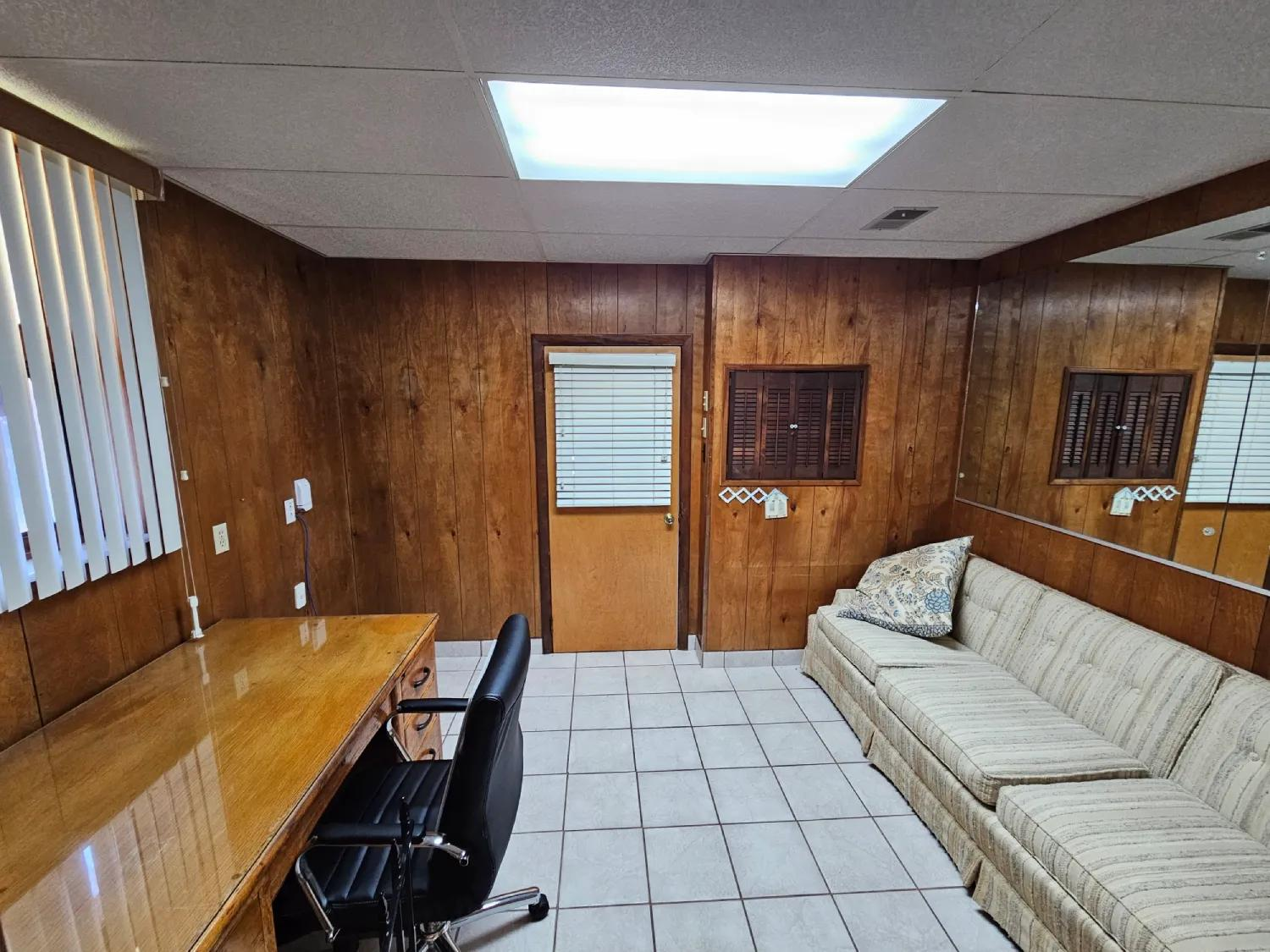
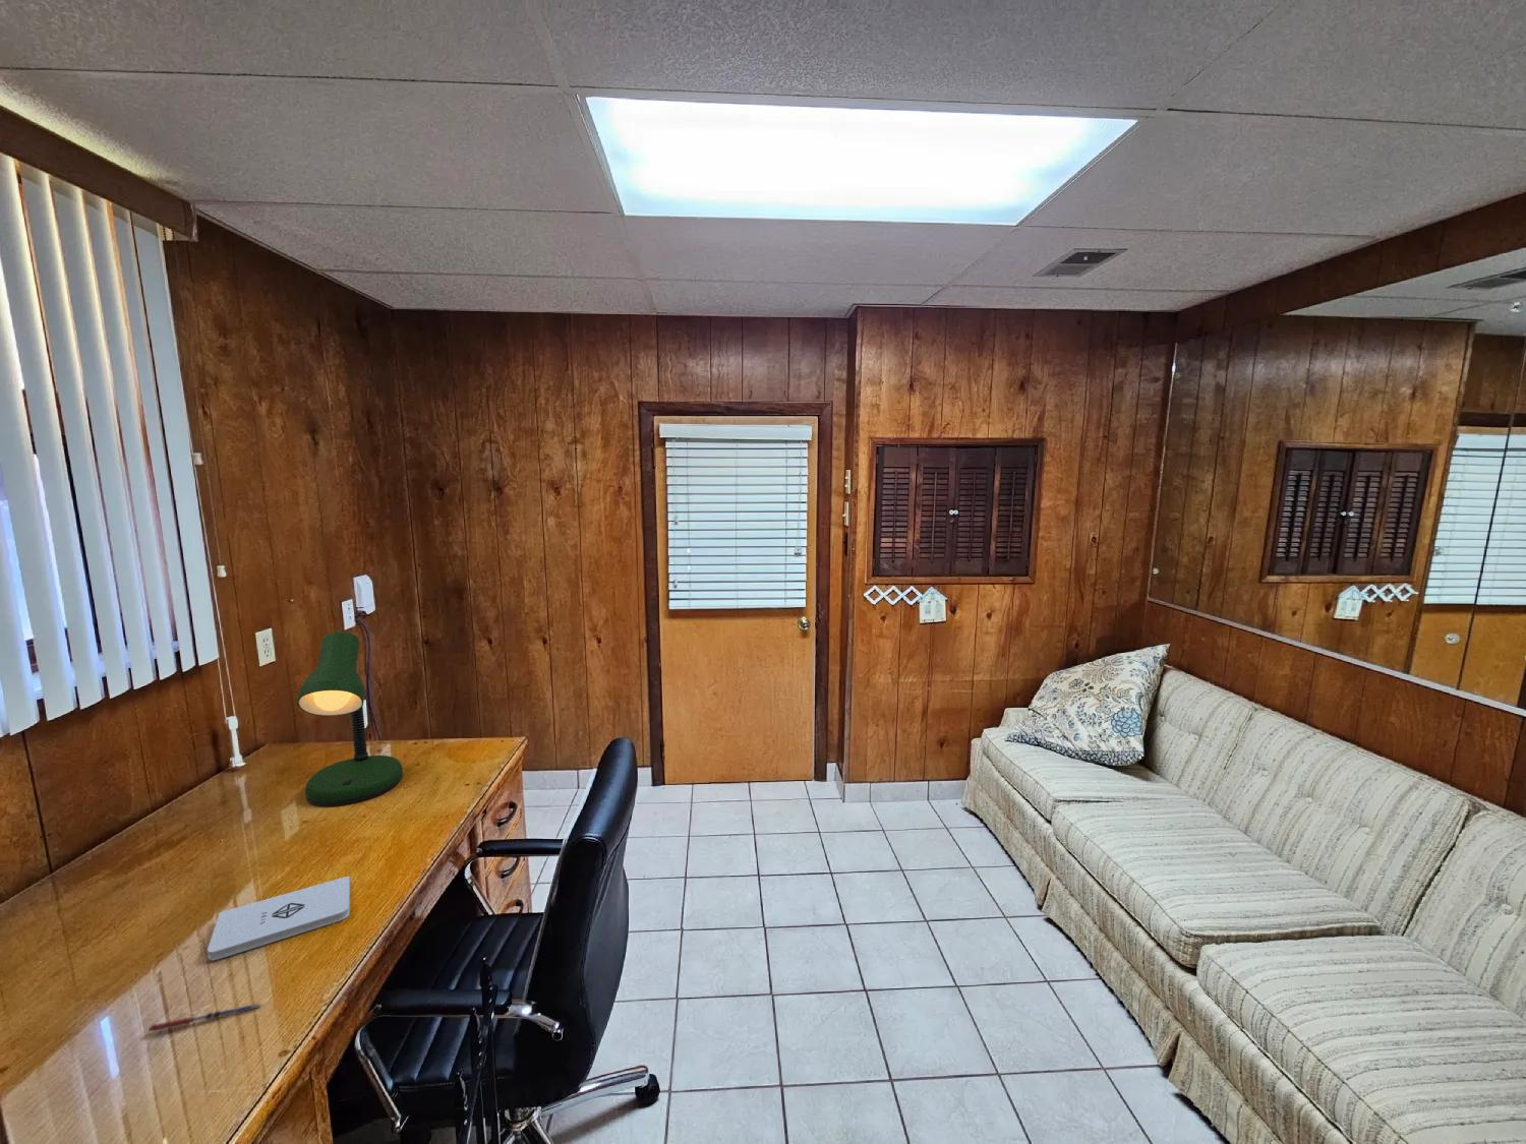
+ desk lamp [296,631,404,806]
+ pen [148,1002,263,1033]
+ notepad [207,876,351,961]
